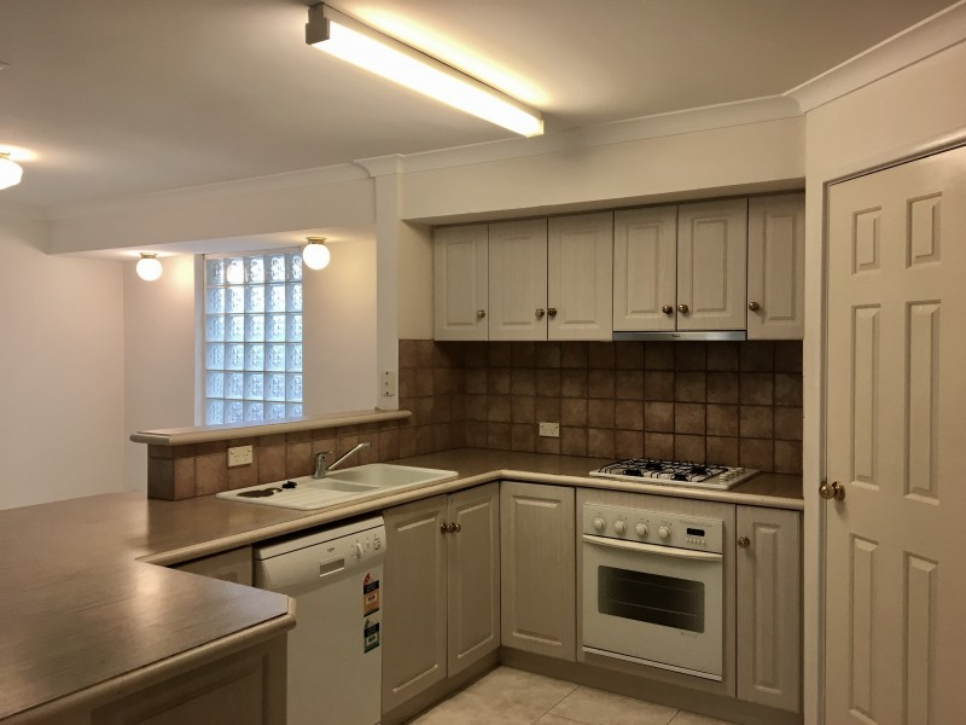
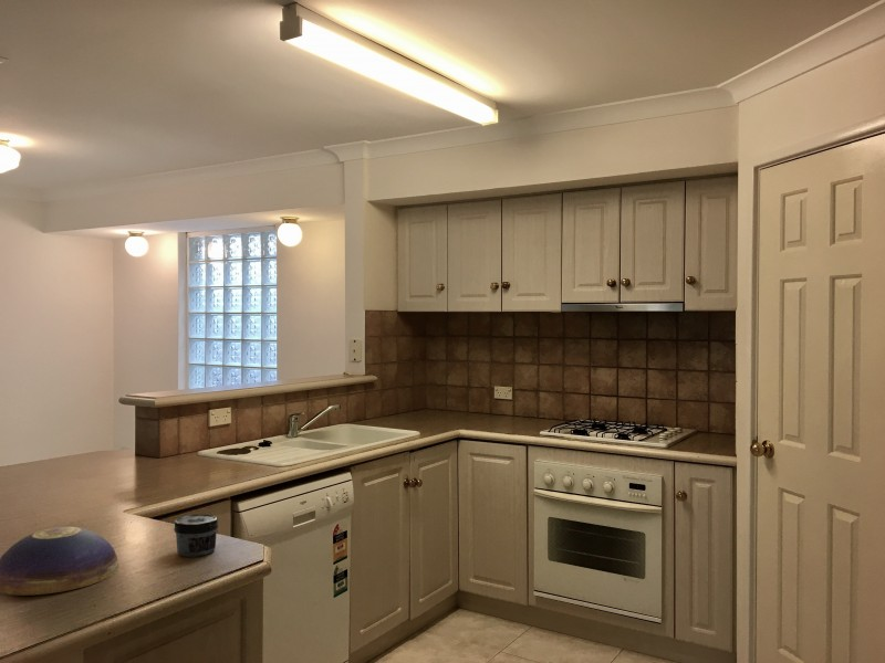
+ jar [173,513,219,558]
+ decorative bowl [0,526,119,597]
